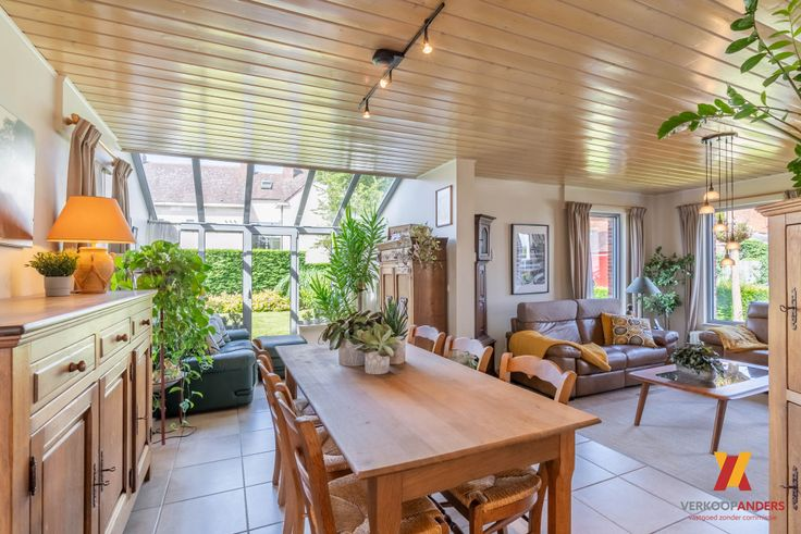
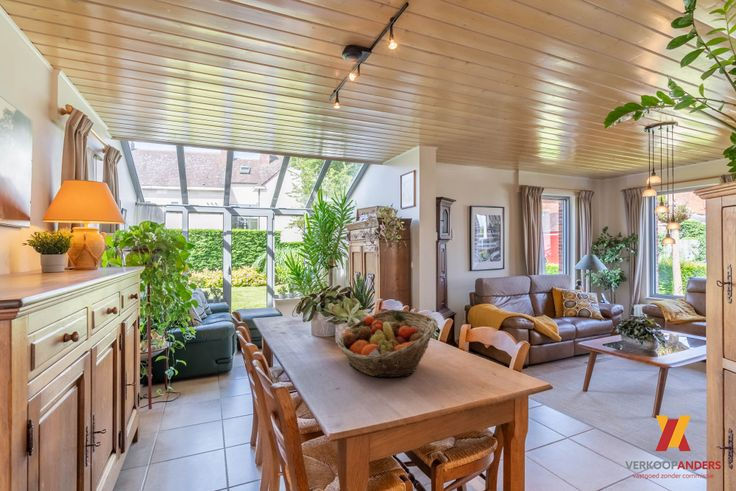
+ fruit basket [336,309,439,378]
